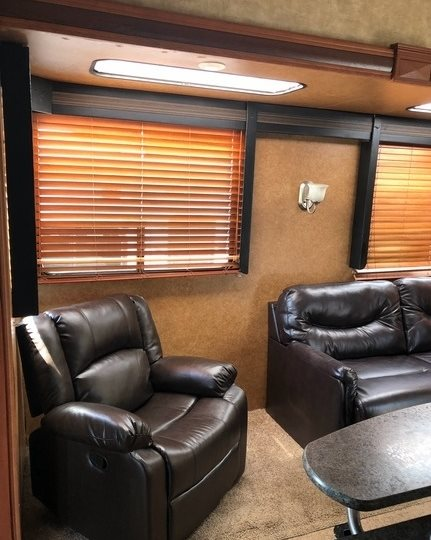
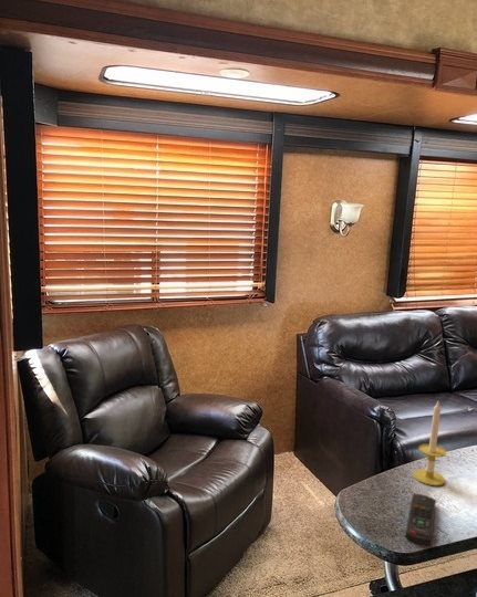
+ candle [412,400,447,486]
+ remote control [405,493,437,546]
